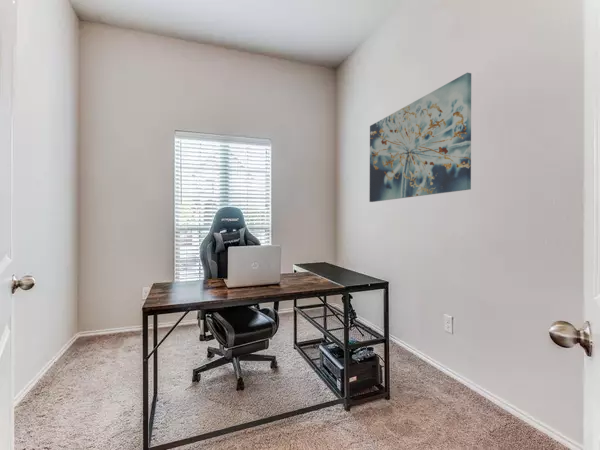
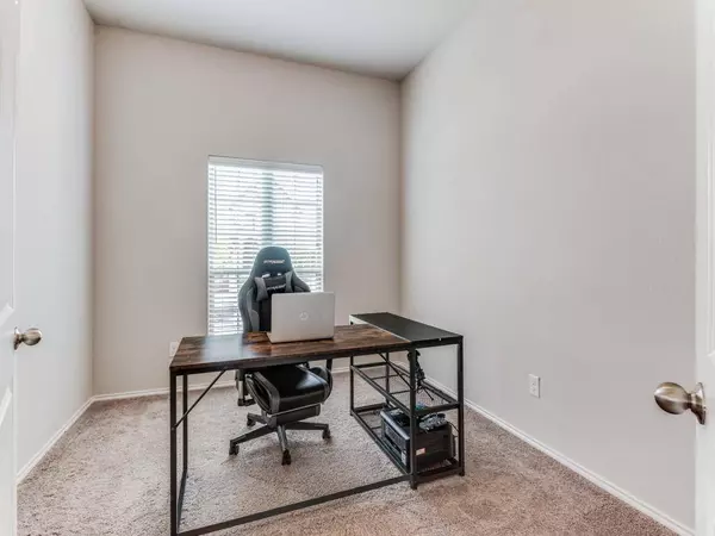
- wall art [368,71,472,203]
